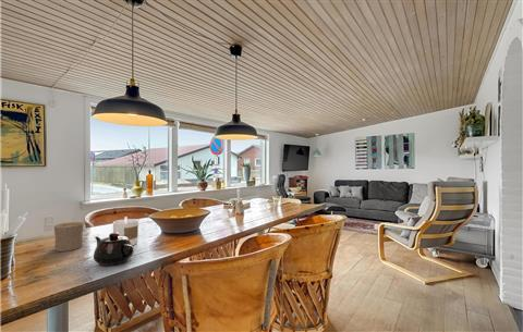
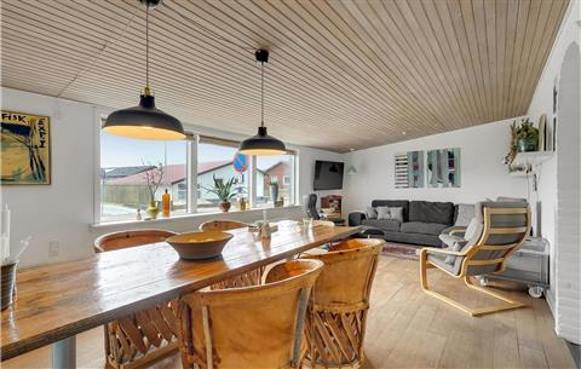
- candle [112,216,139,246]
- cup [53,221,85,253]
- teapot [93,232,134,267]
